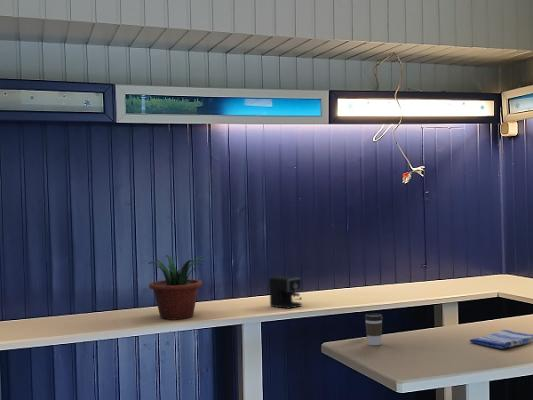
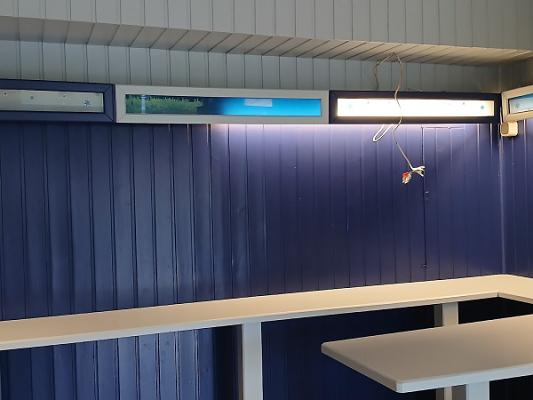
- potted plant [147,254,207,321]
- coffee maker [268,275,303,310]
- dish towel [469,329,533,350]
- coffee cup [364,313,384,346]
